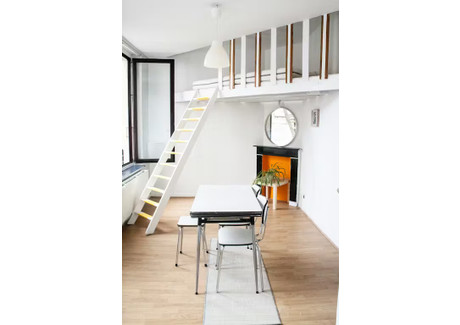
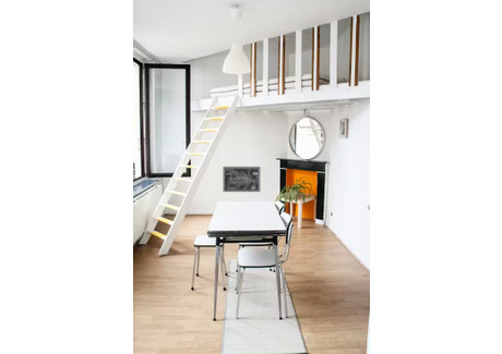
+ wall art [223,166,261,193]
